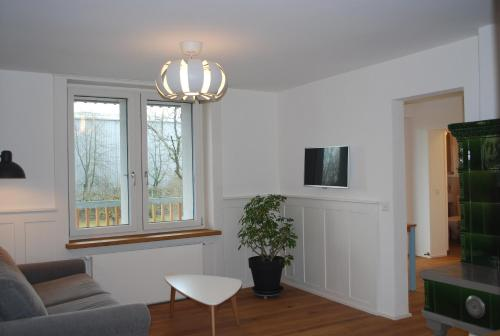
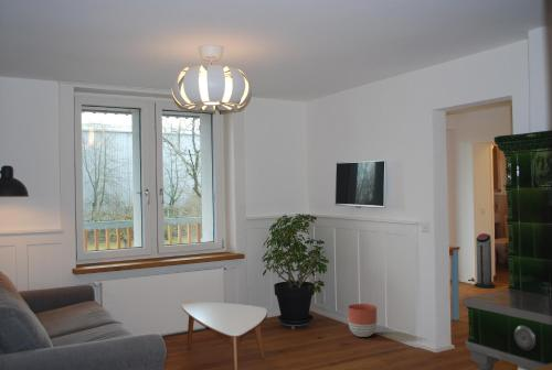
+ air purifier [474,232,496,290]
+ planter [347,303,378,338]
